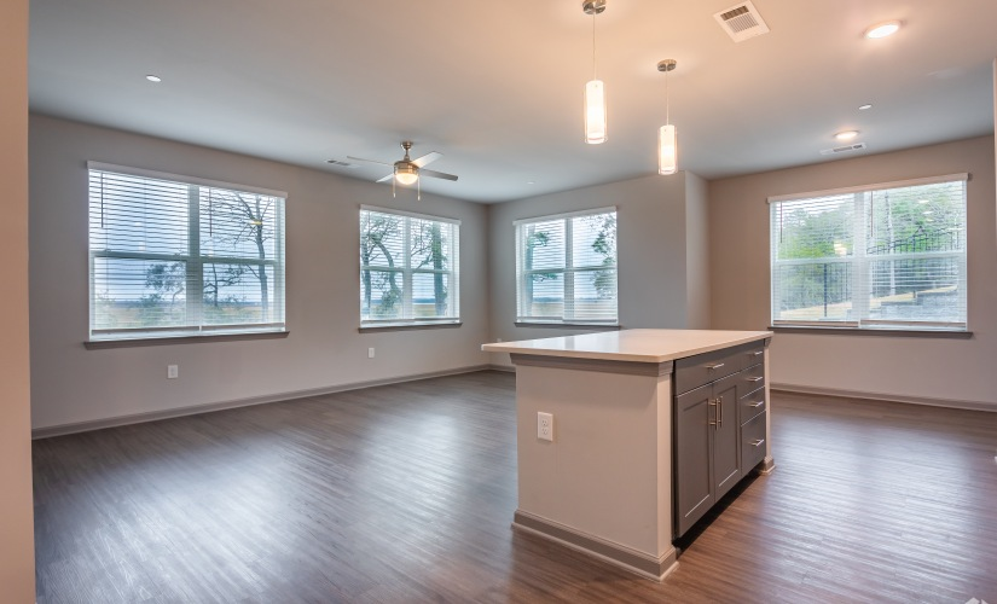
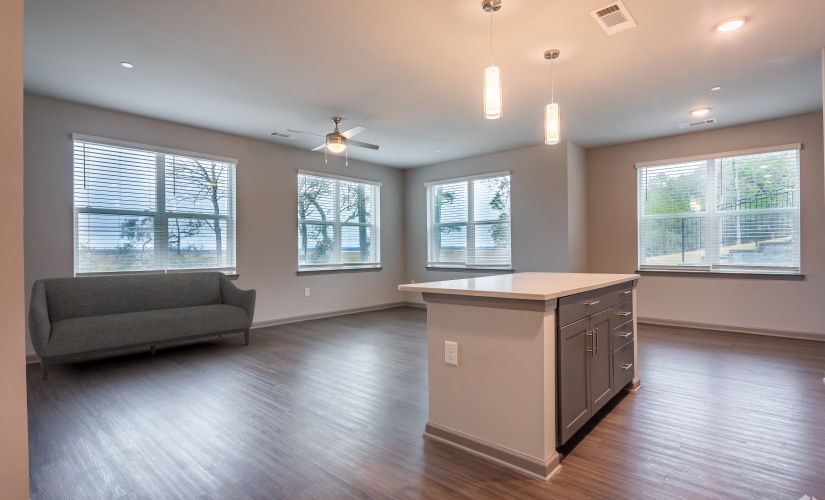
+ sofa [27,271,257,382]
